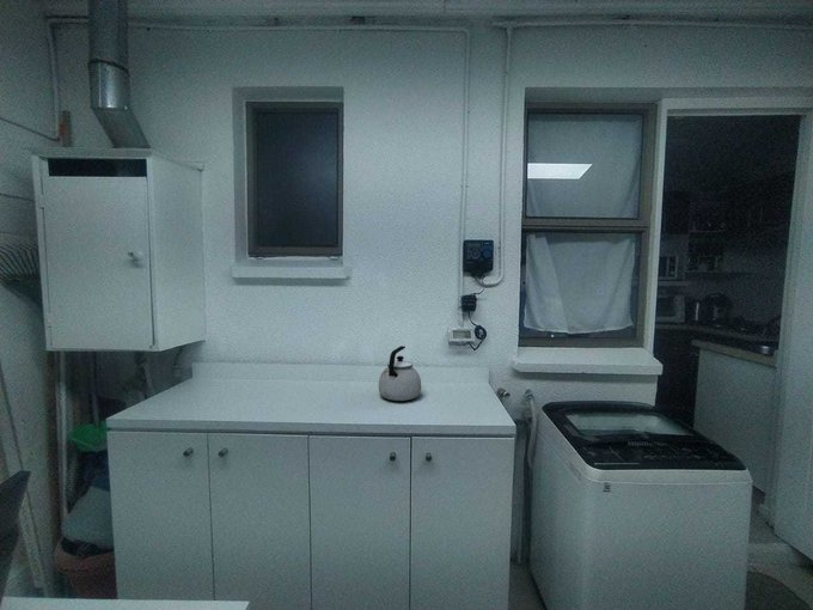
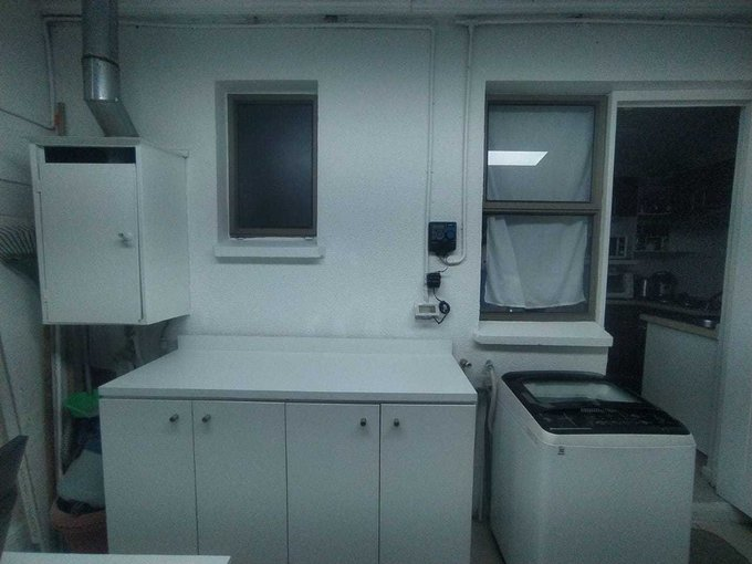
- kettle [378,344,422,402]
